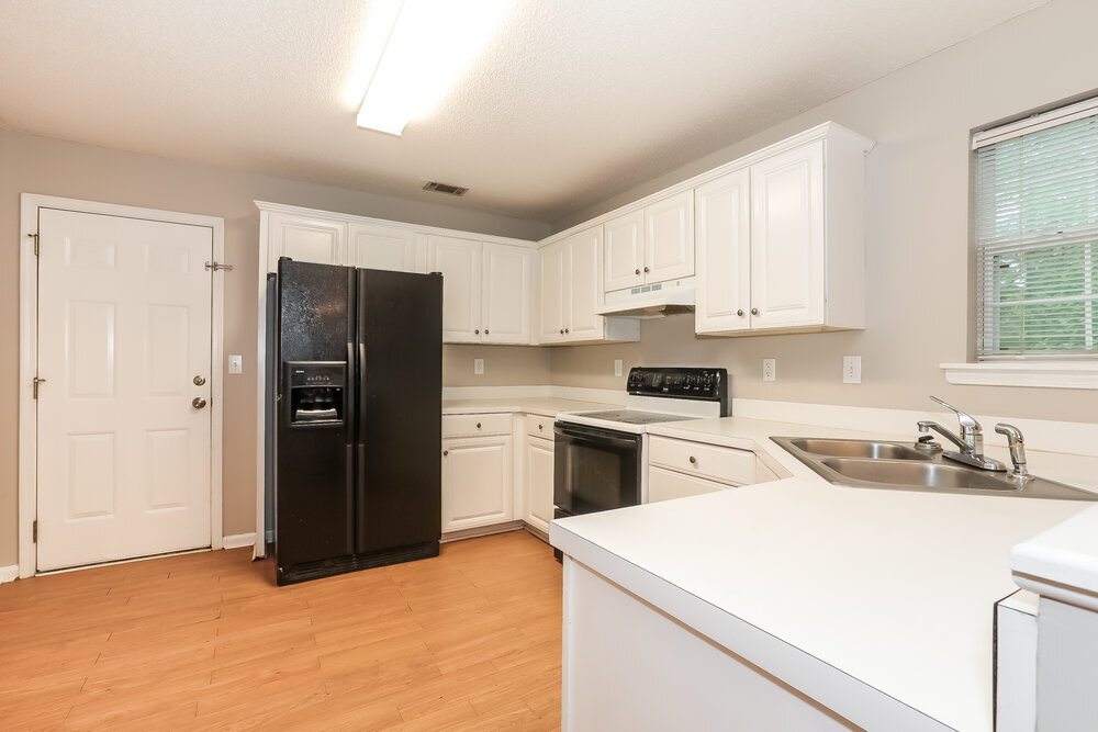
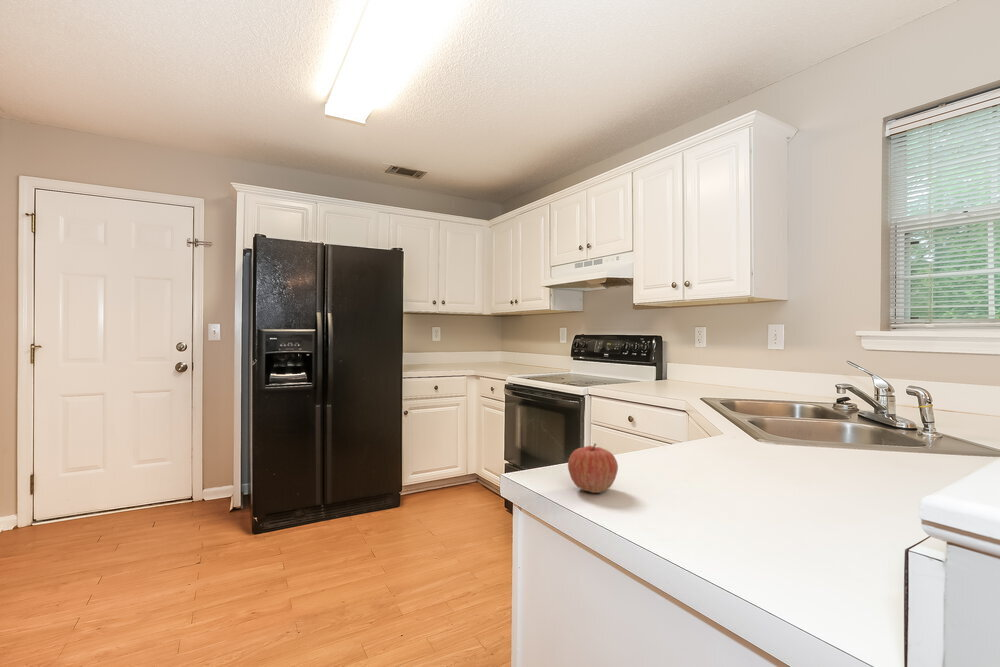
+ apple [567,443,619,494]
